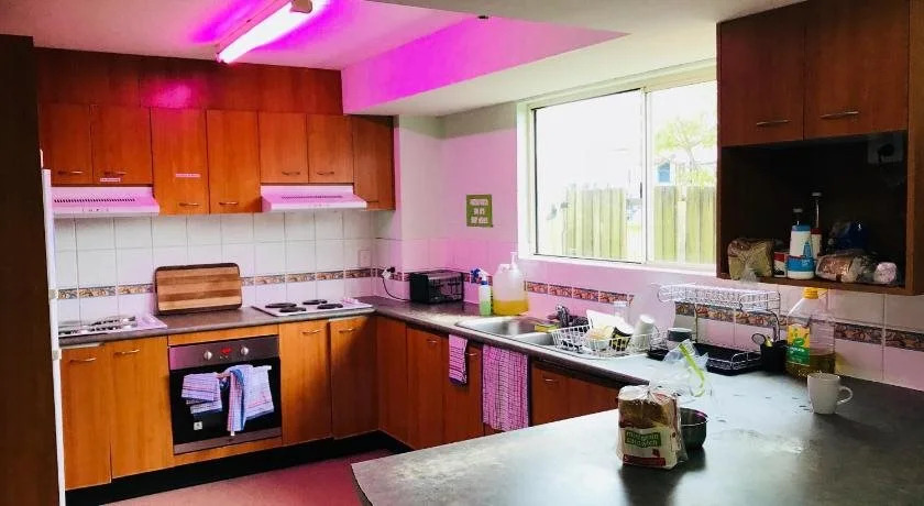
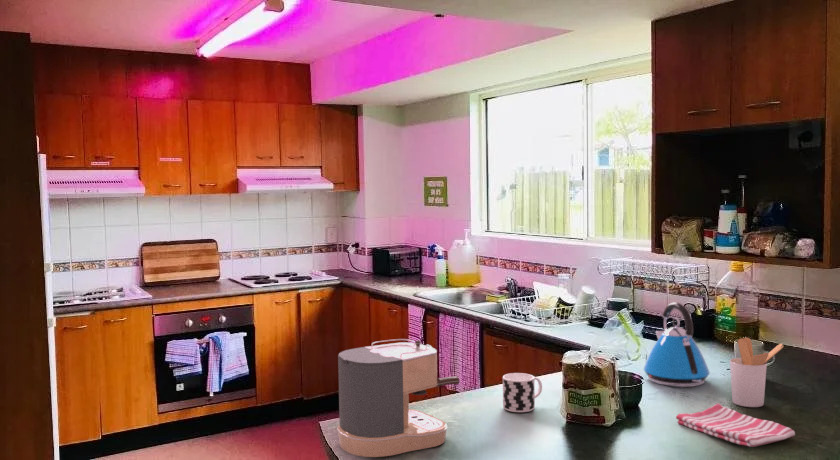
+ coffee maker [336,338,461,458]
+ dish towel [675,402,796,448]
+ utensil holder [729,337,785,408]
+ cup [502,372,543,413]
+ kettle [643,301,711,388]
